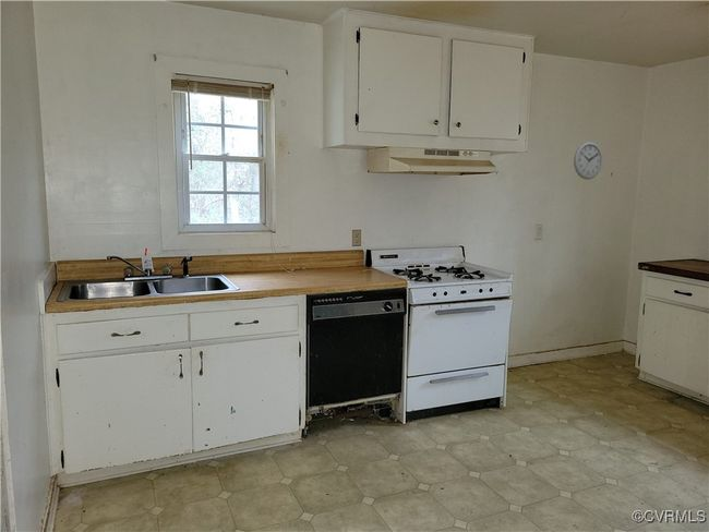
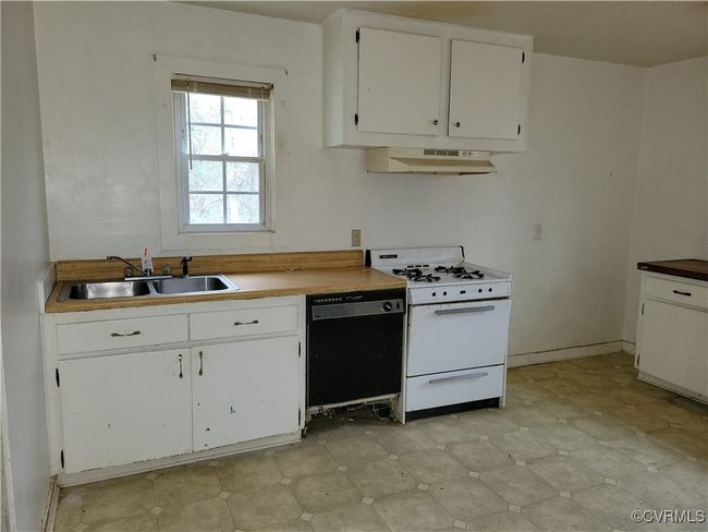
- wall clock [573,141,603,181]
